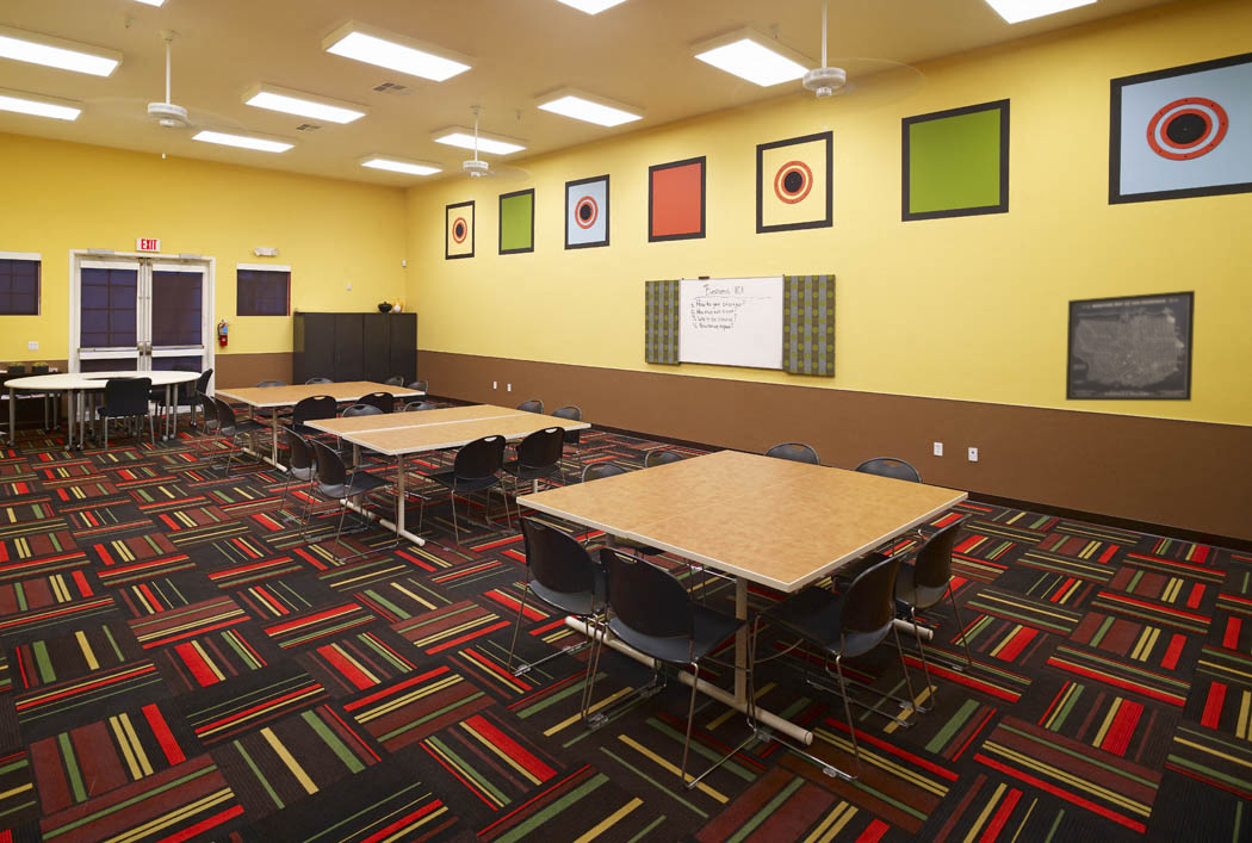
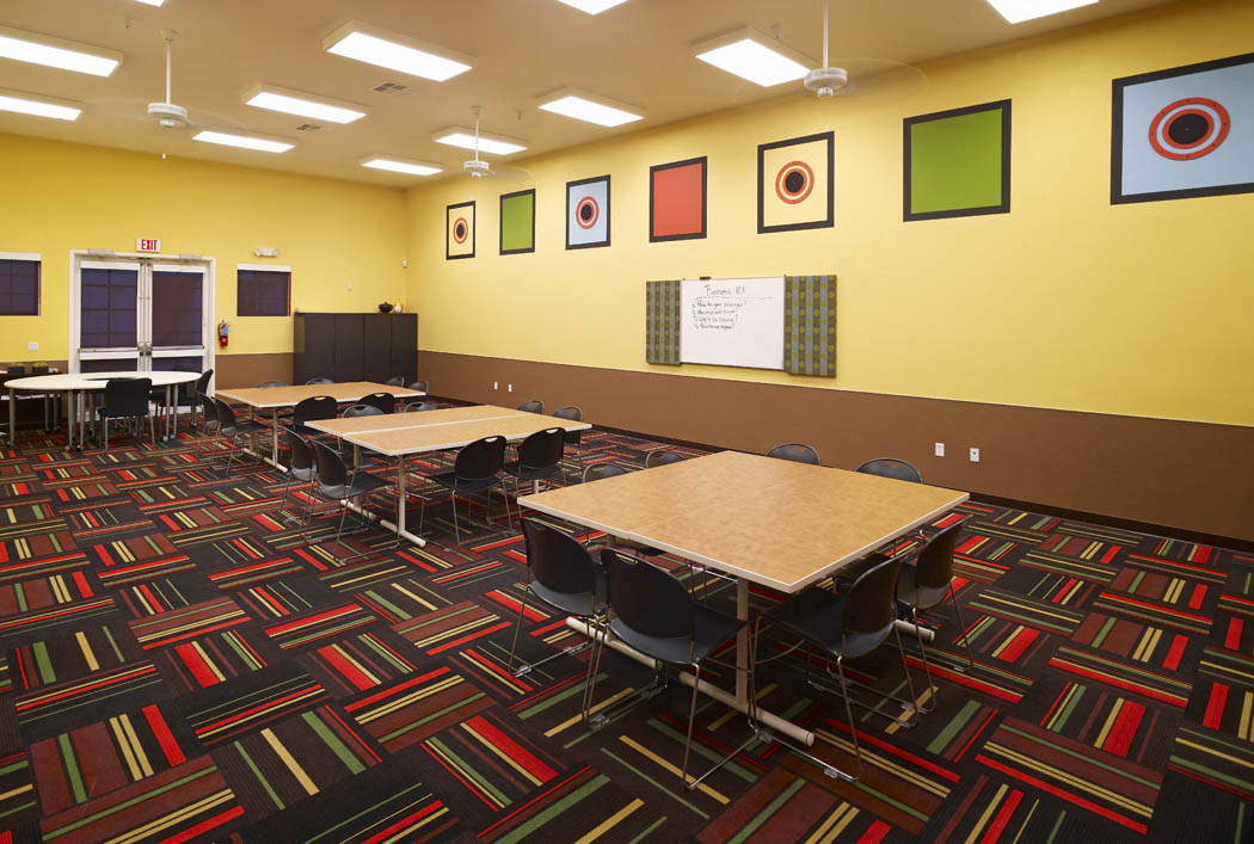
- wall art [1065,290,1196,402]
